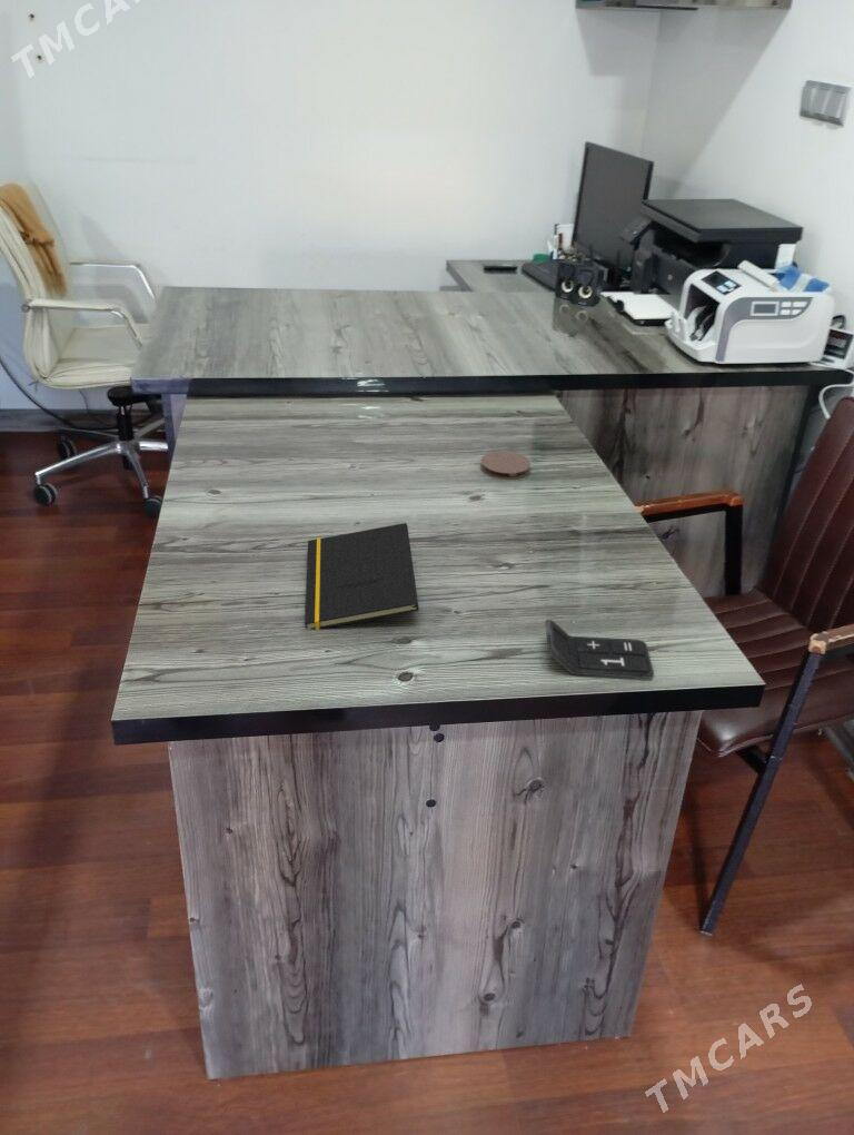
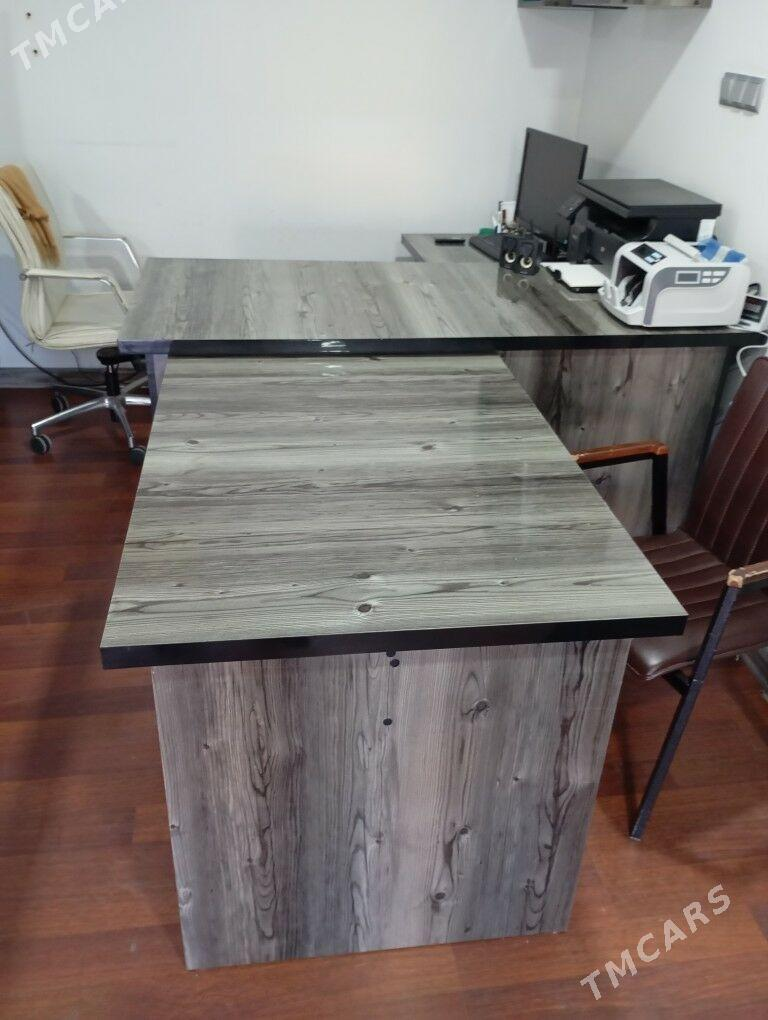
- notepad [304,522,419,631]
- calculator [544,618,655,680]
- coaster [479,450,532,481]
